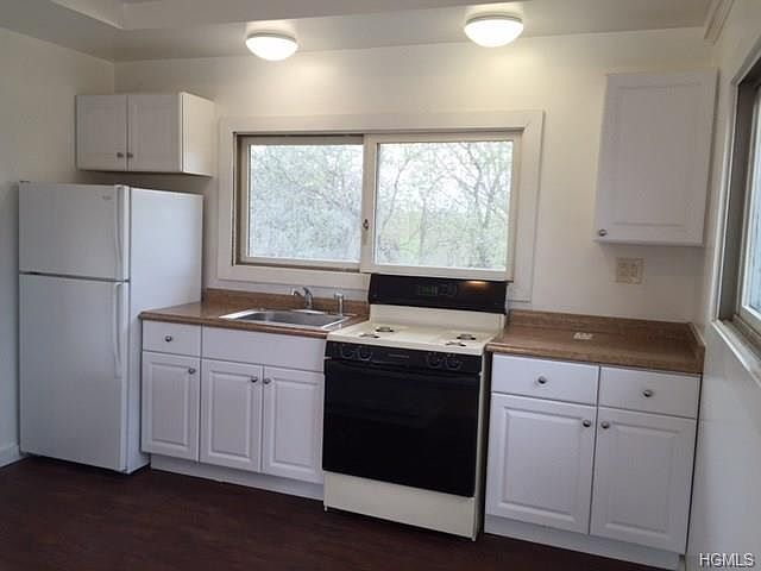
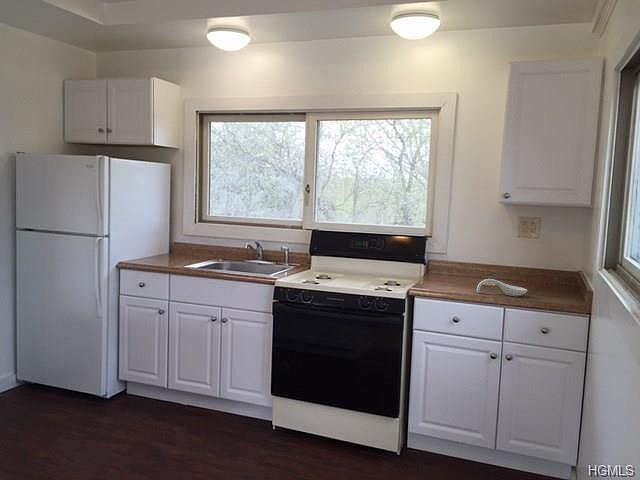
+ spoon rest [476,278,528,297]
